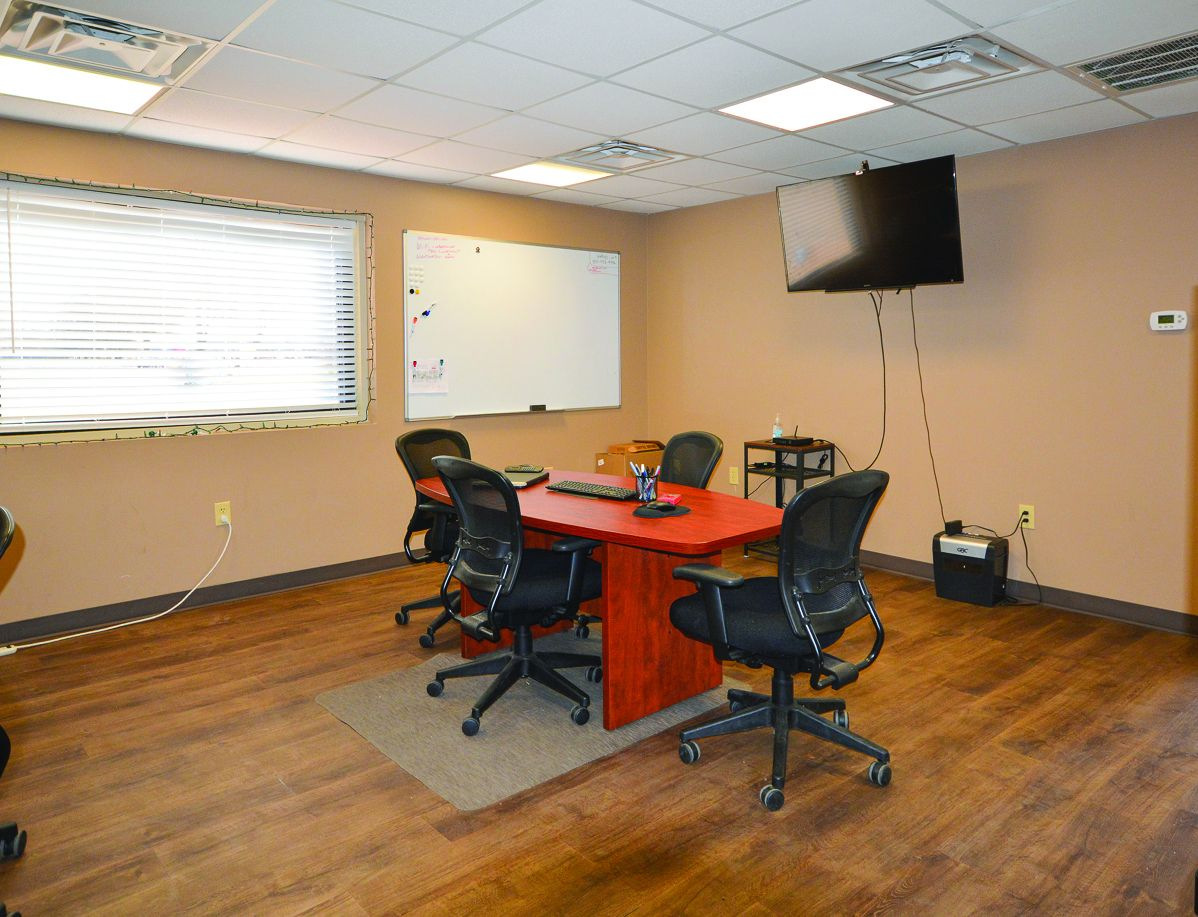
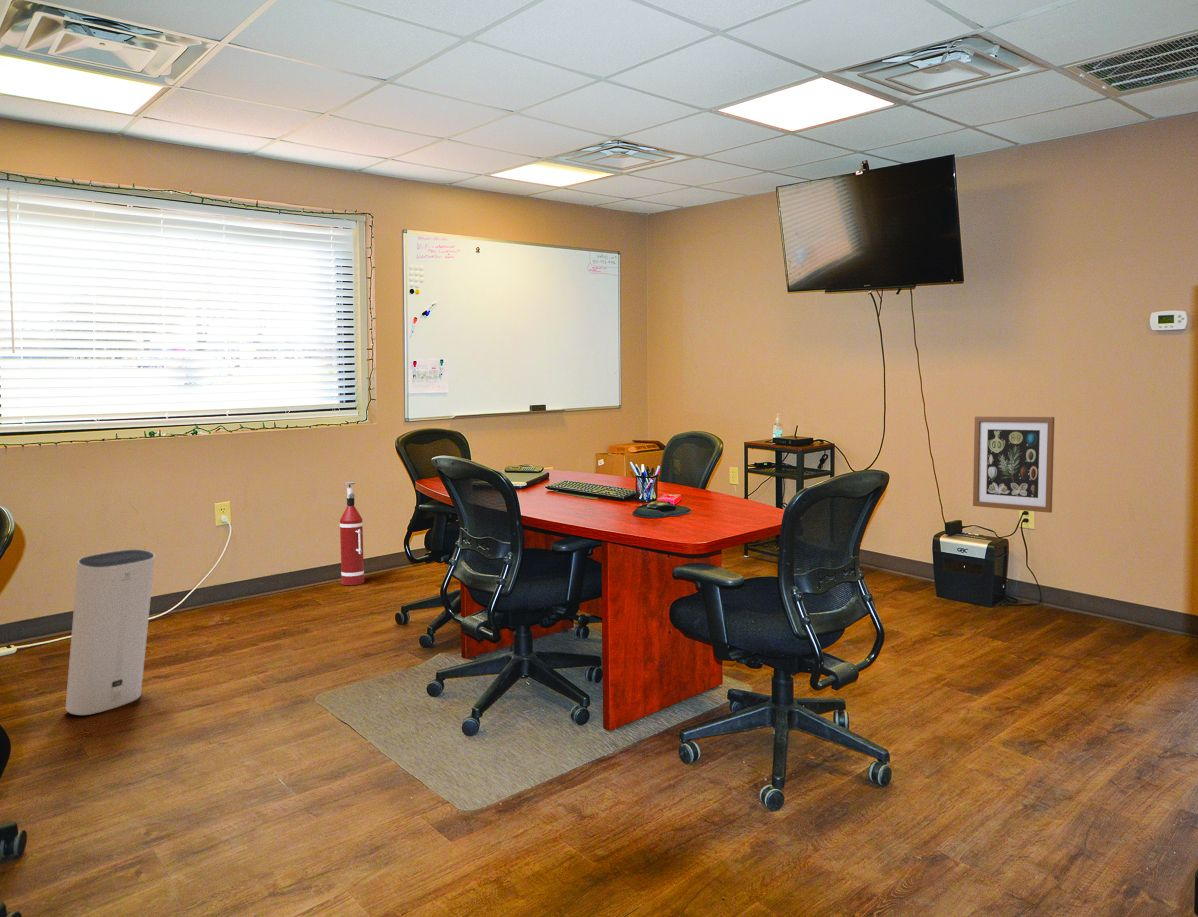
+ fire extinguisher [339,481,365,586]
+ wall art [972,416,1055,514]
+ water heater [65,548,156,716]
